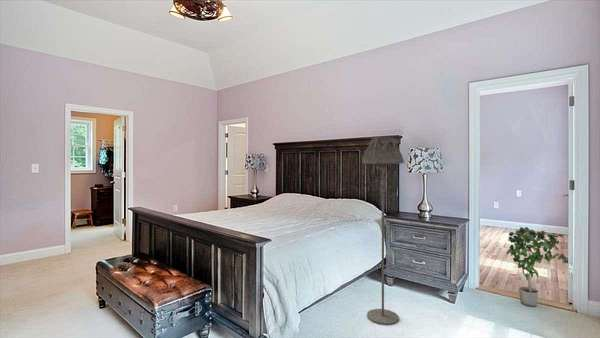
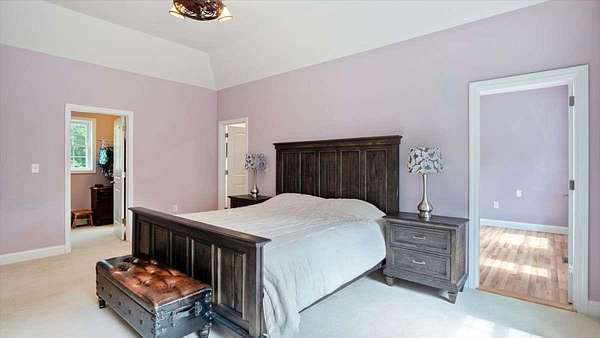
- floor lamp [361,136,405,326]
- potted plant [505,226,567,308]
